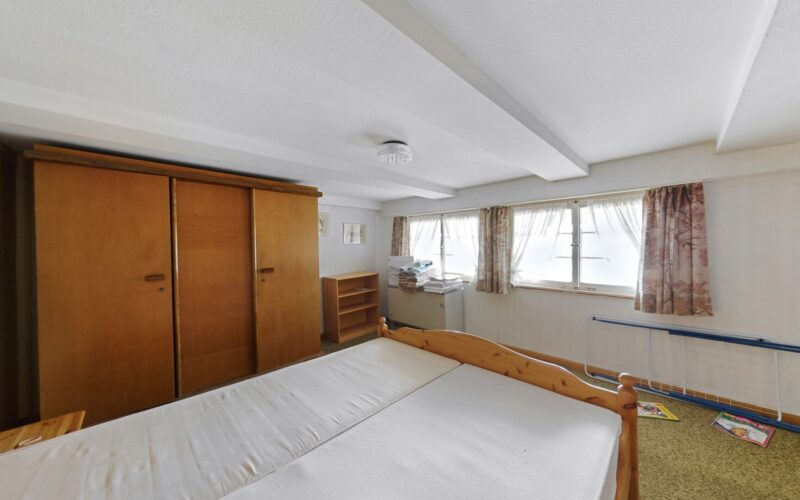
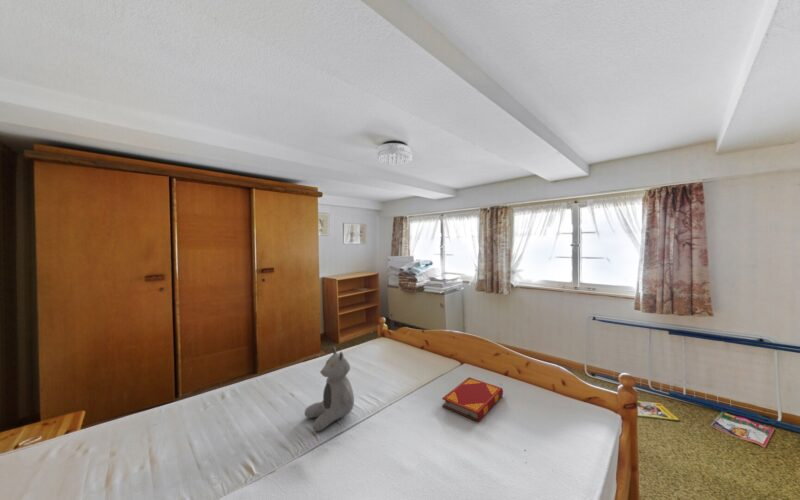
+ teddy bear [304,346,355,433]
+ hardback book [441,376,504,423]
